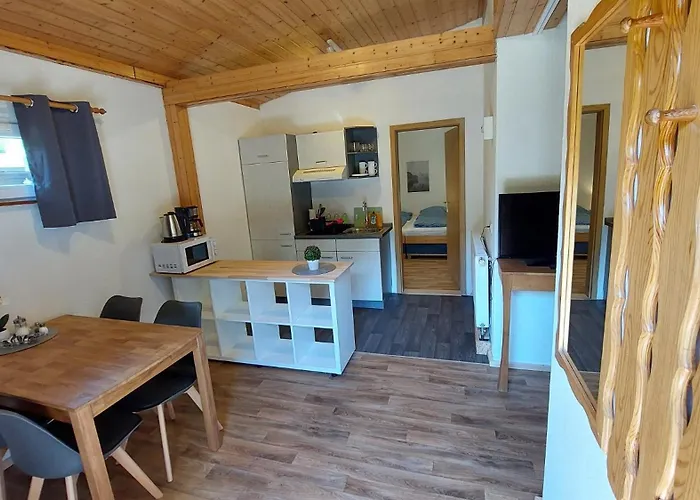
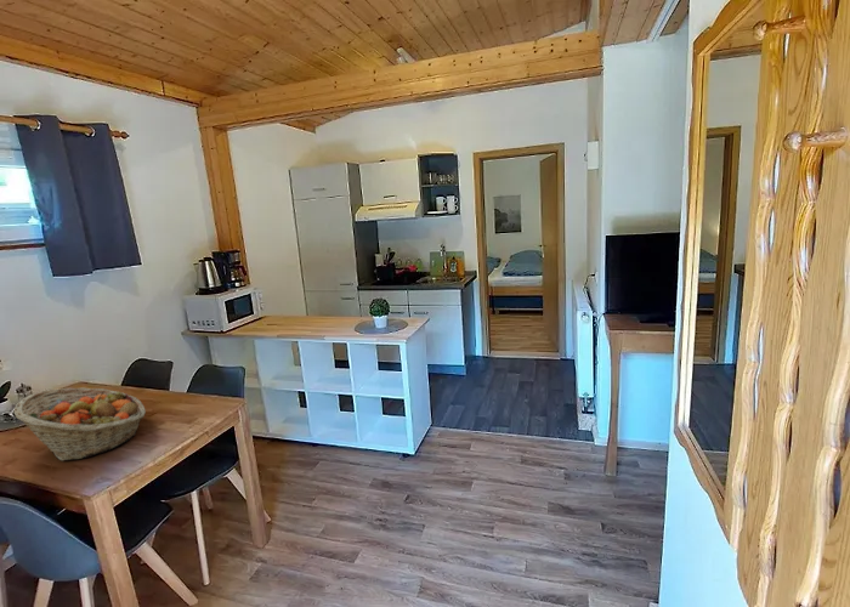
+ fruit basket [12,387,147,463]
